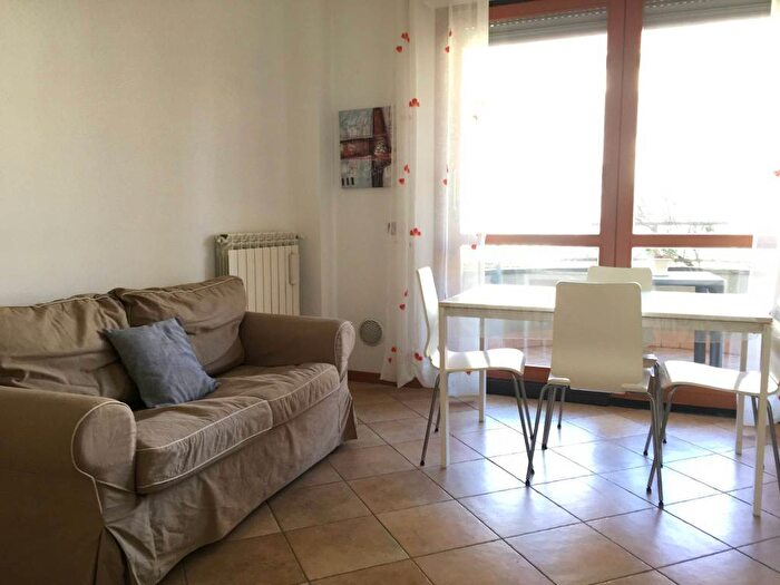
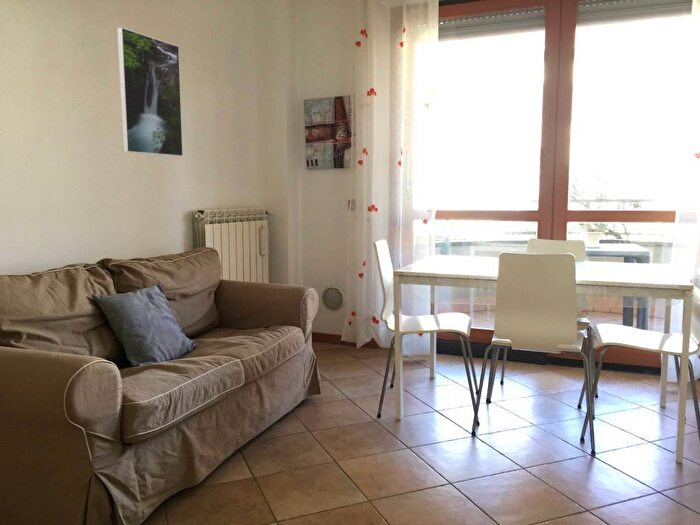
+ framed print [116,26,184,157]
